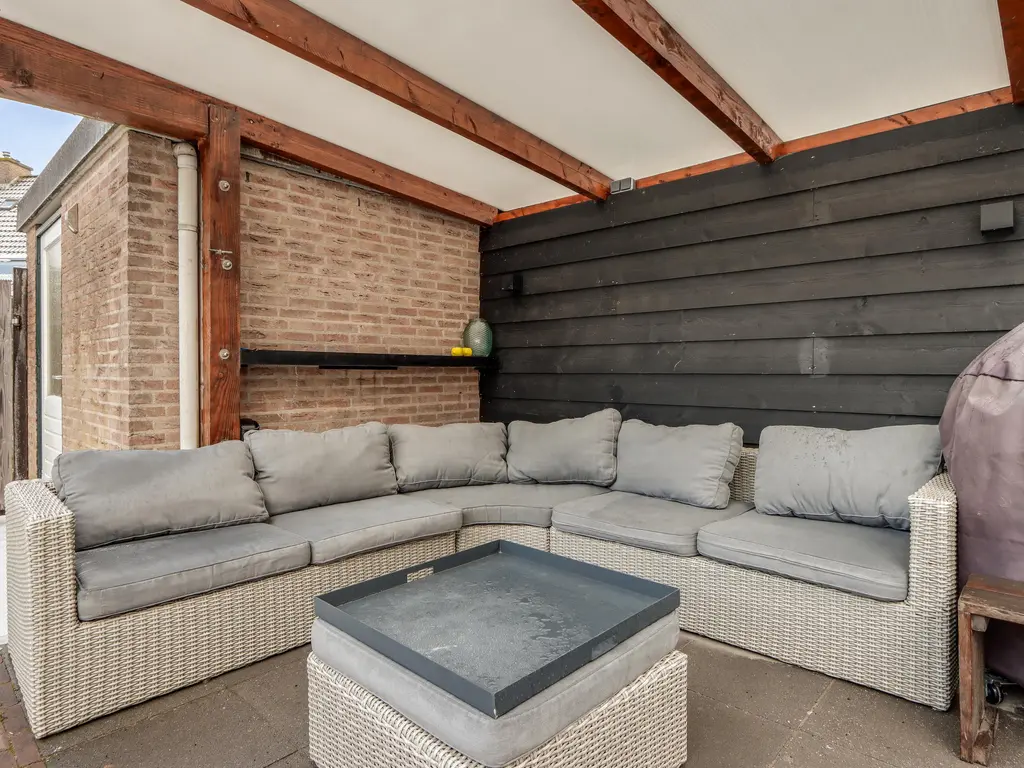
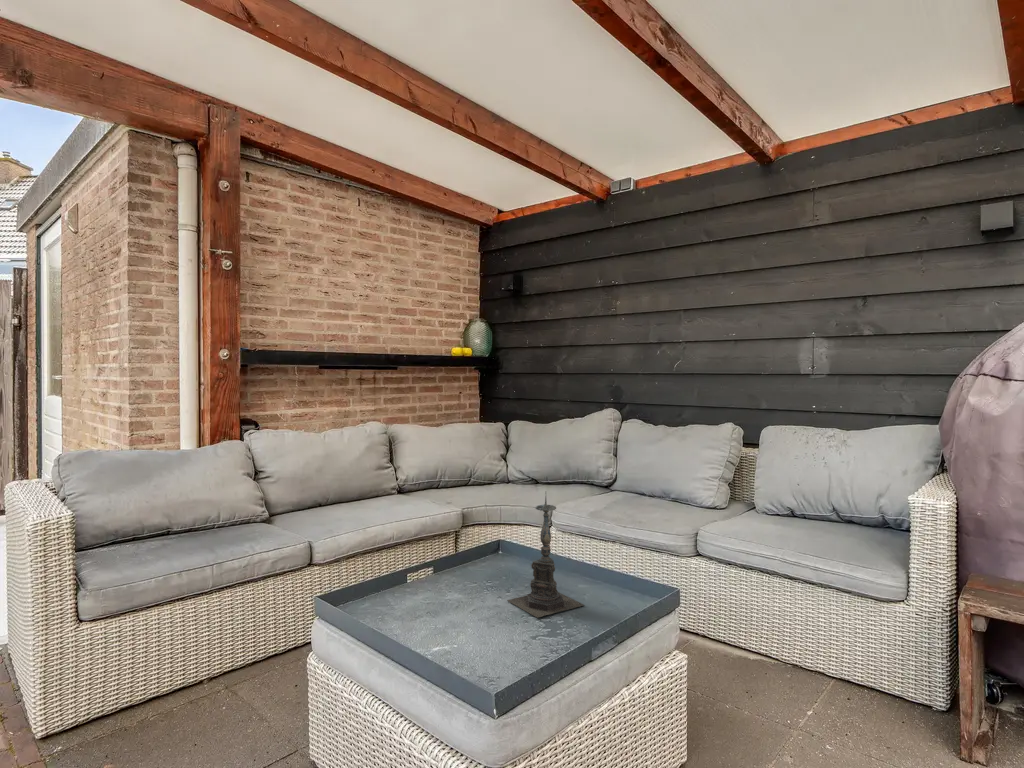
+ candle holder [506,492,585,619]
